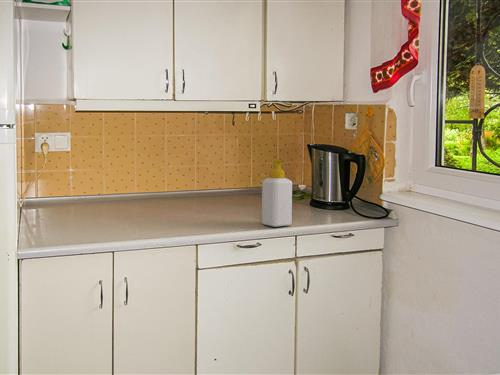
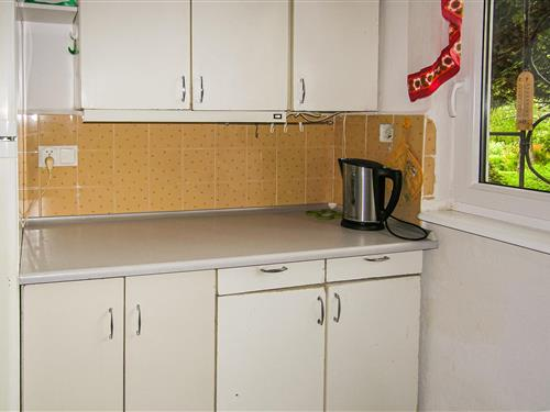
- soap bottle [261,159,293,228]
